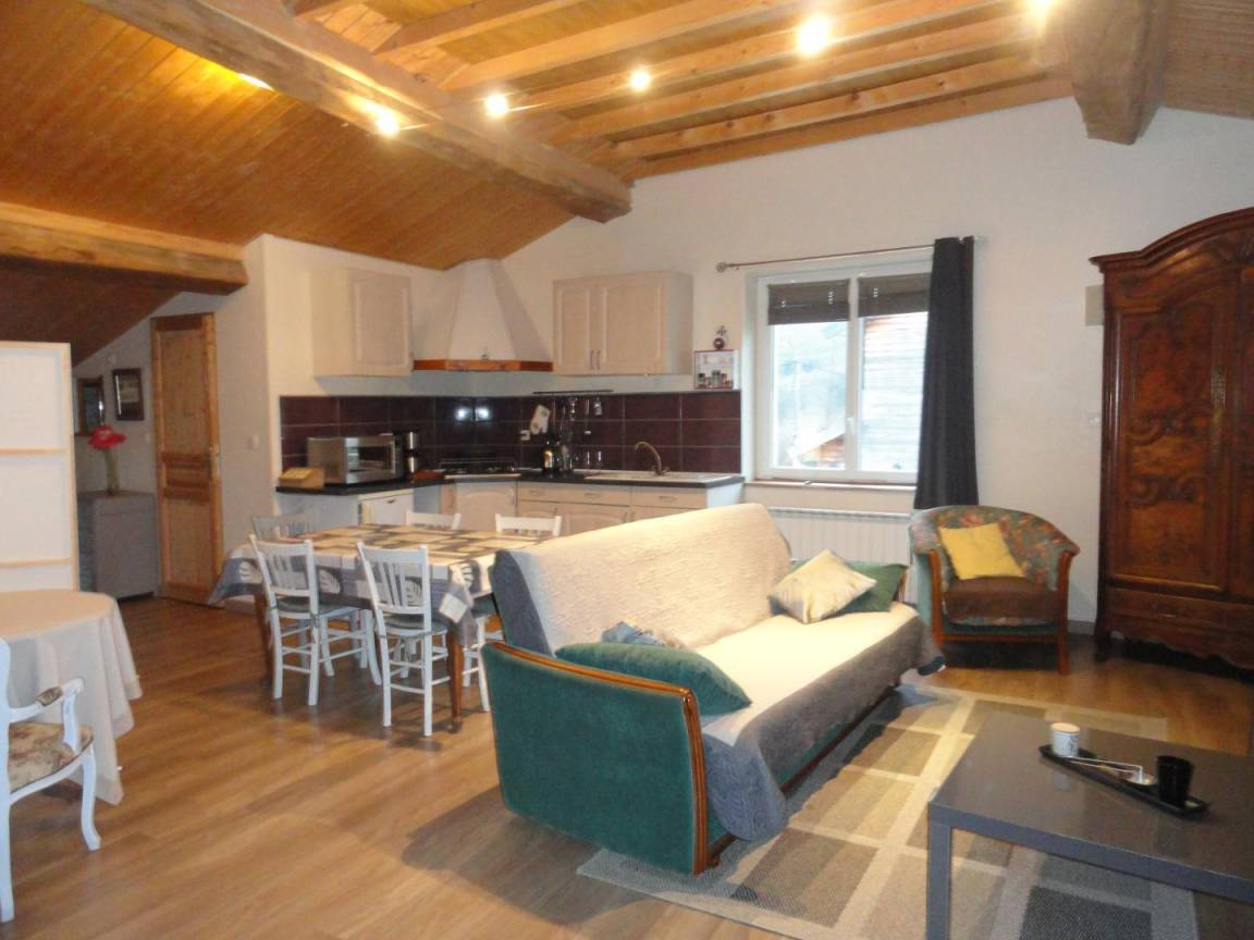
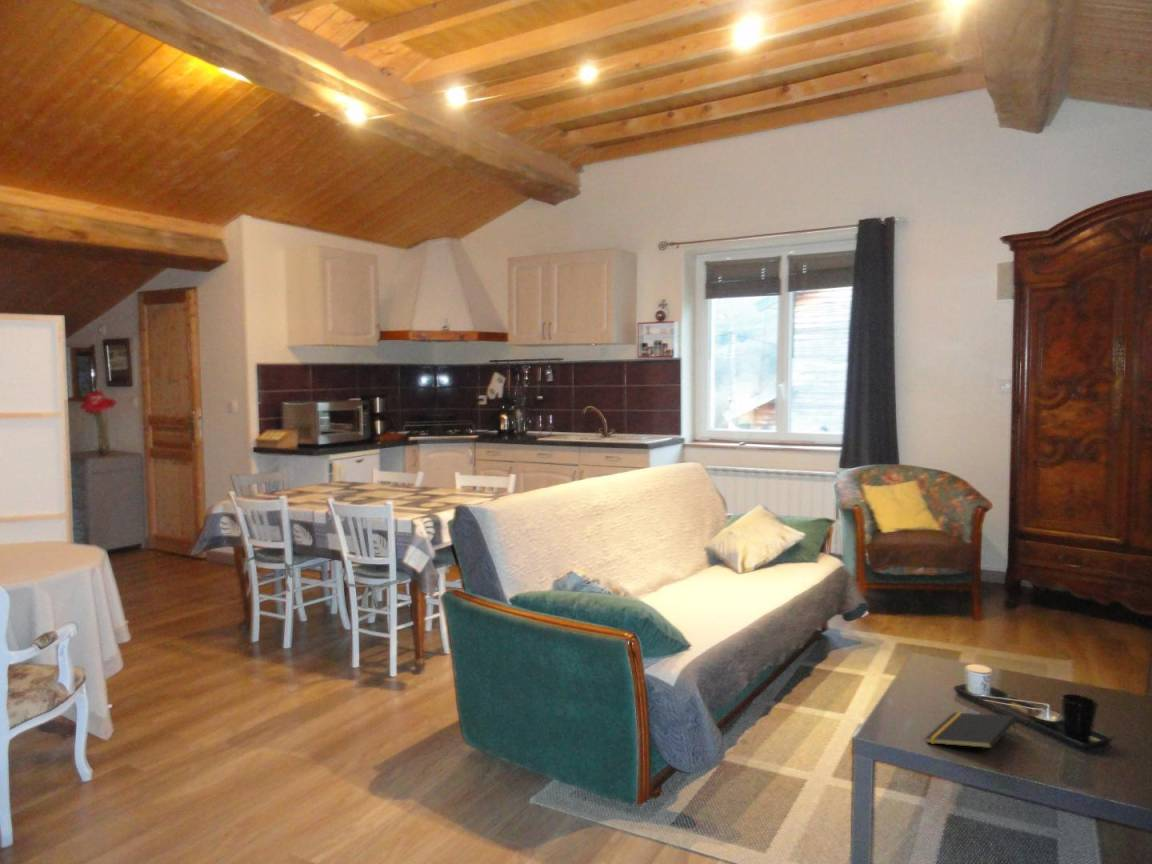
+ notepad [925,712,1017,749]
